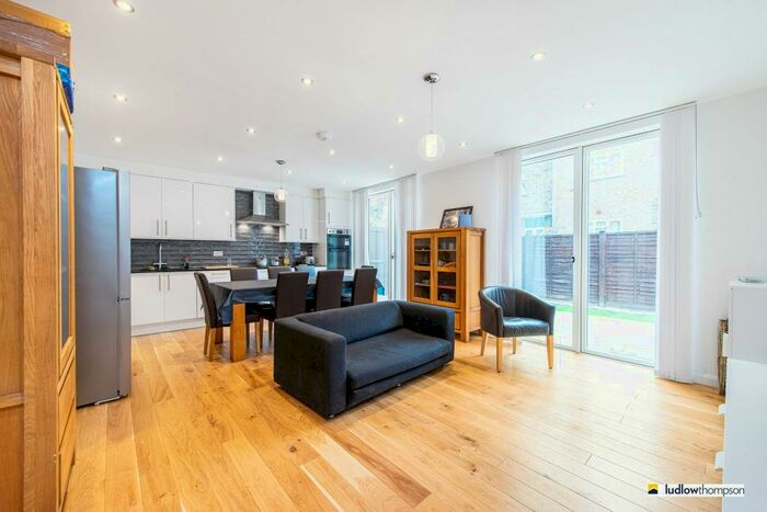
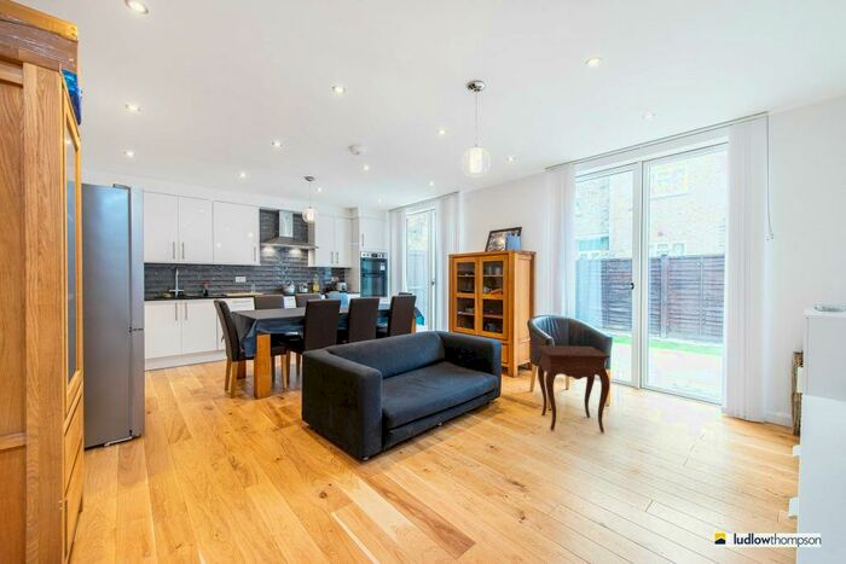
+ side table [537,344,610,434]
